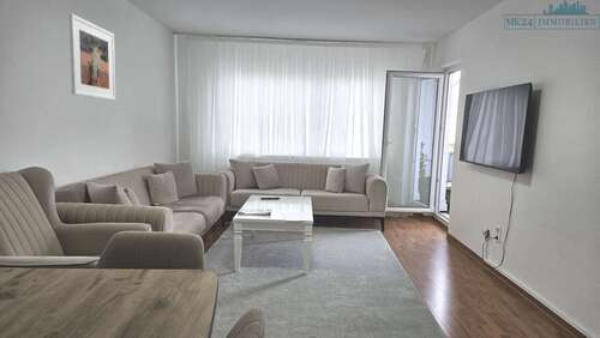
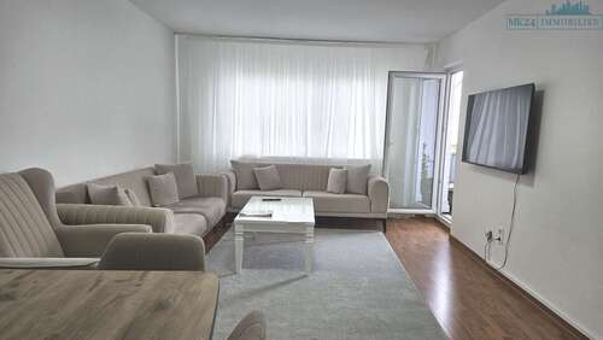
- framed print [68,12,116,102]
